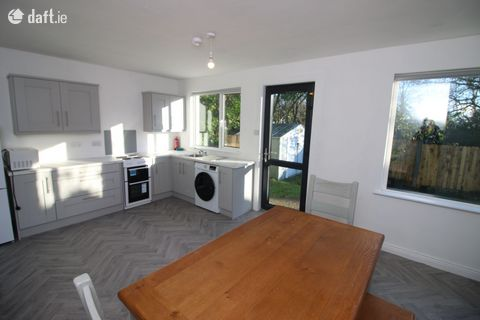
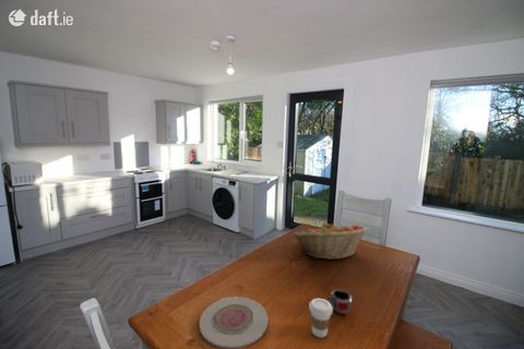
+ fruit basket [291,221,370,261]
+ coffee cup [308,298,334,338]
+ mug [323,288,353,315]
+ plate [198,296,269,349]
